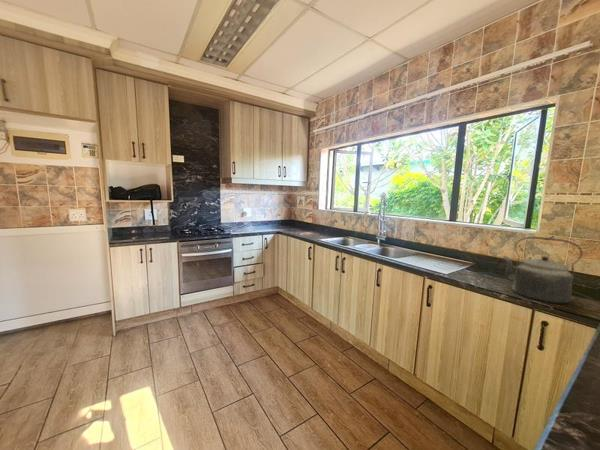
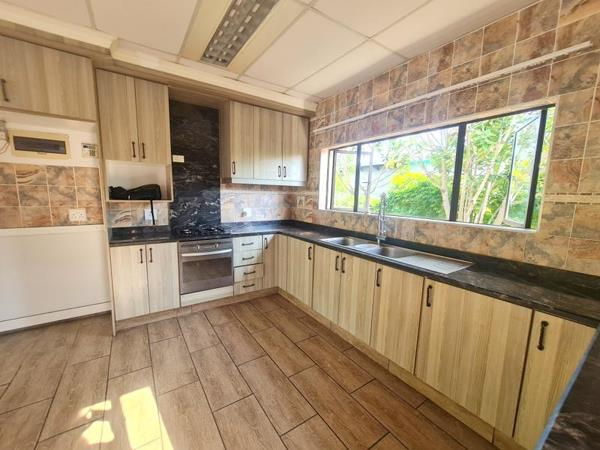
- kettle [501,236,583,304]
